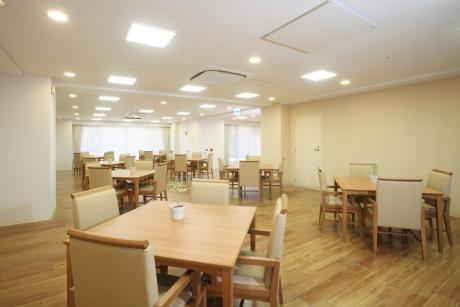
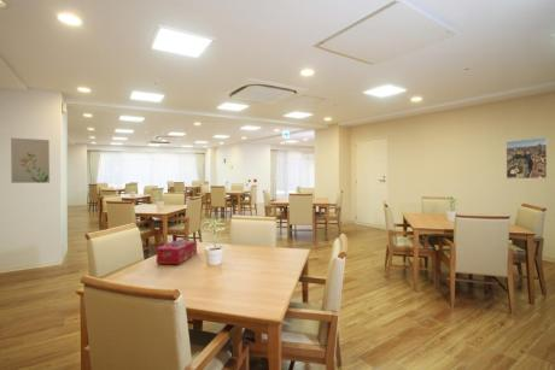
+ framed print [506,136,549,180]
+ tissue box [156,239,198,265]
+ wall art [10,136,51,184]
